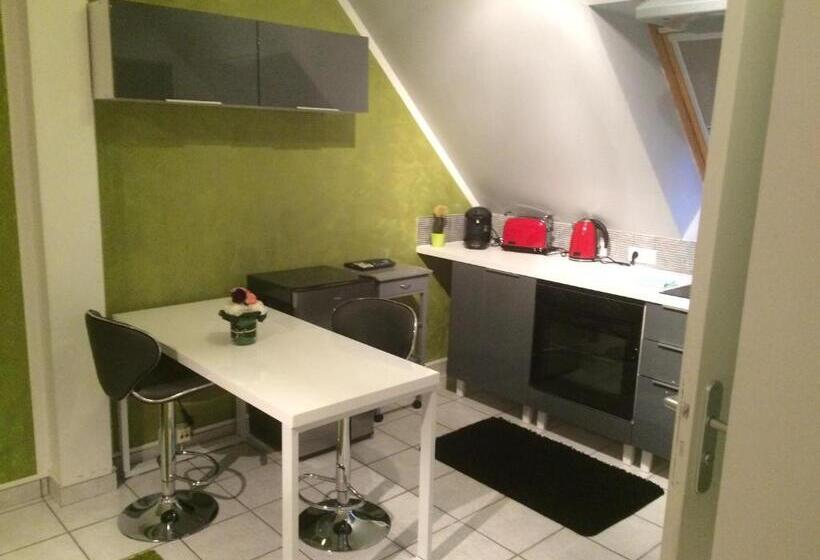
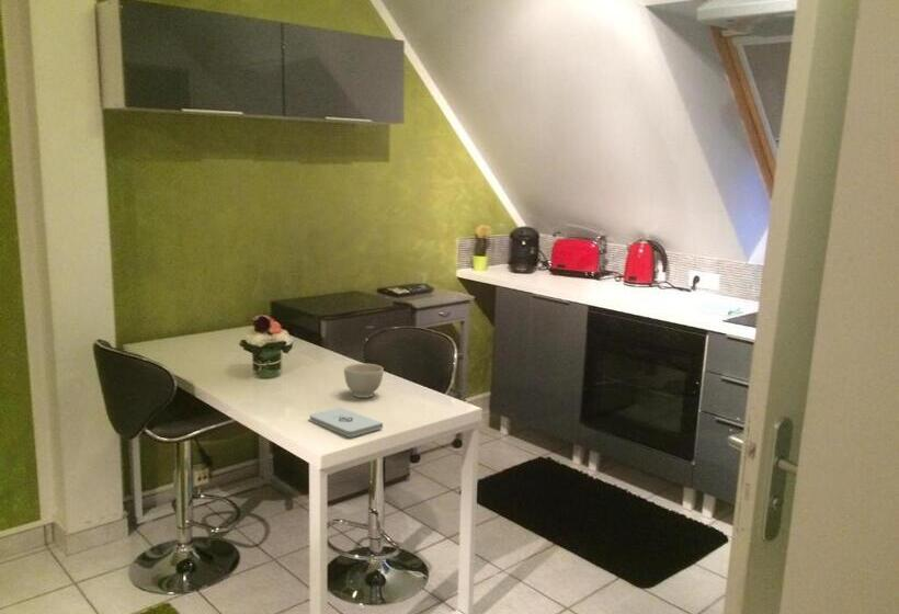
+ bowl [343,363,385,399]
+ notepad [308,406,384,437]
